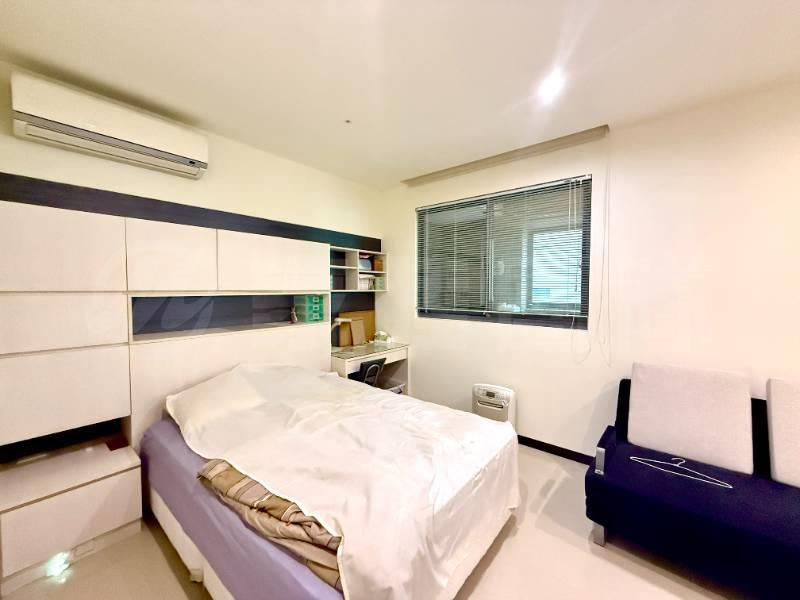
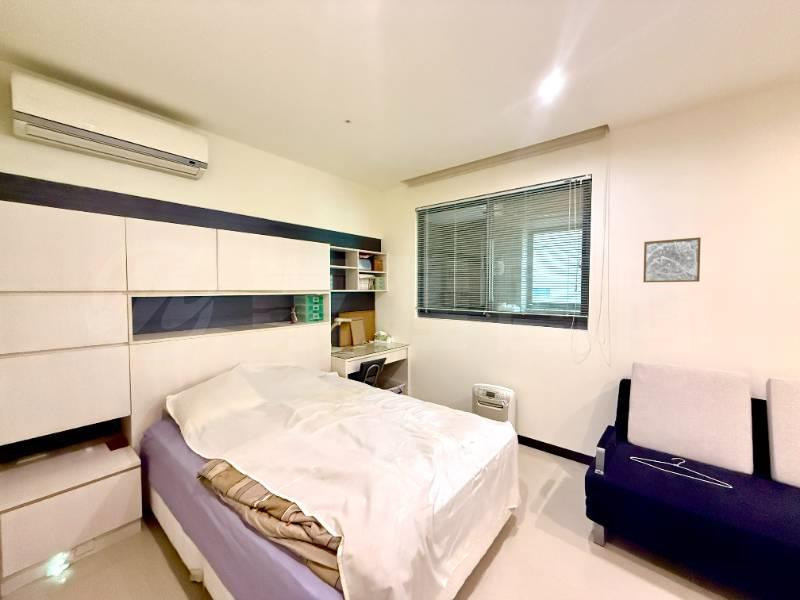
+ wall art [642,236,702,283]
